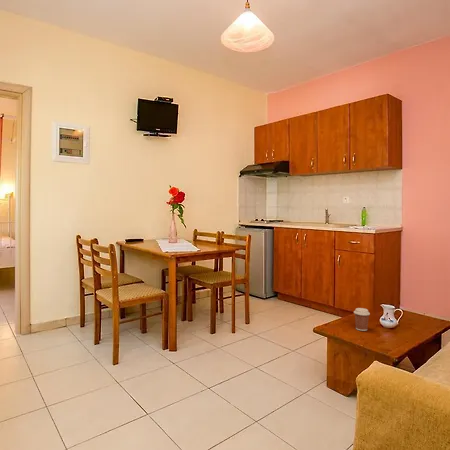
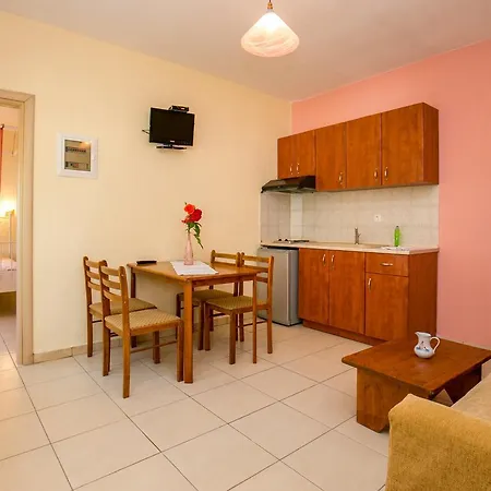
- coffee cup [353,307,371,332]
